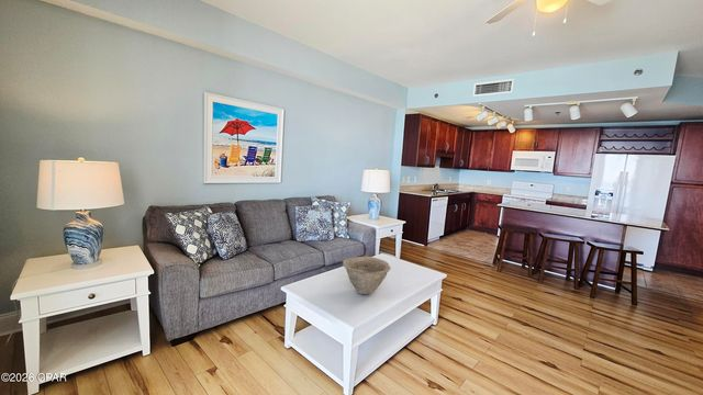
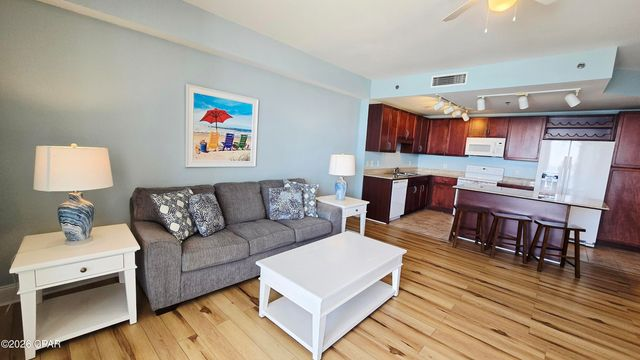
- bowl [342,256,392,295]
